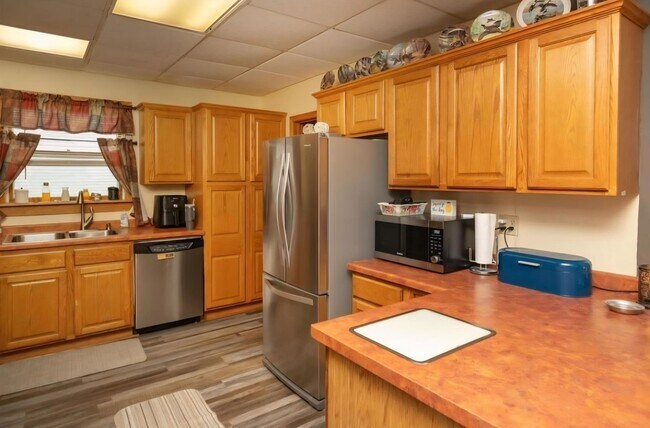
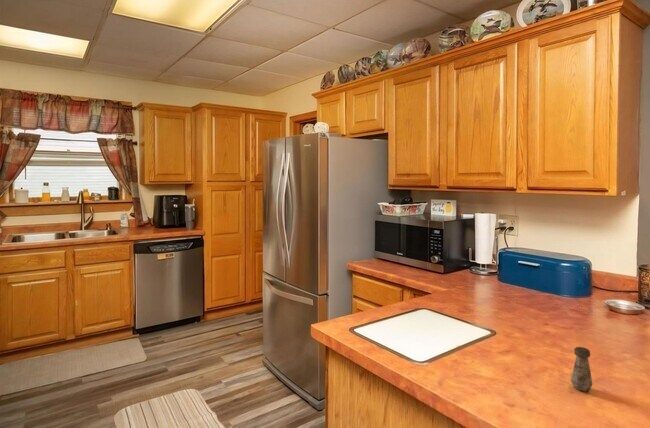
+ salt shaker [570,346,594,392]
